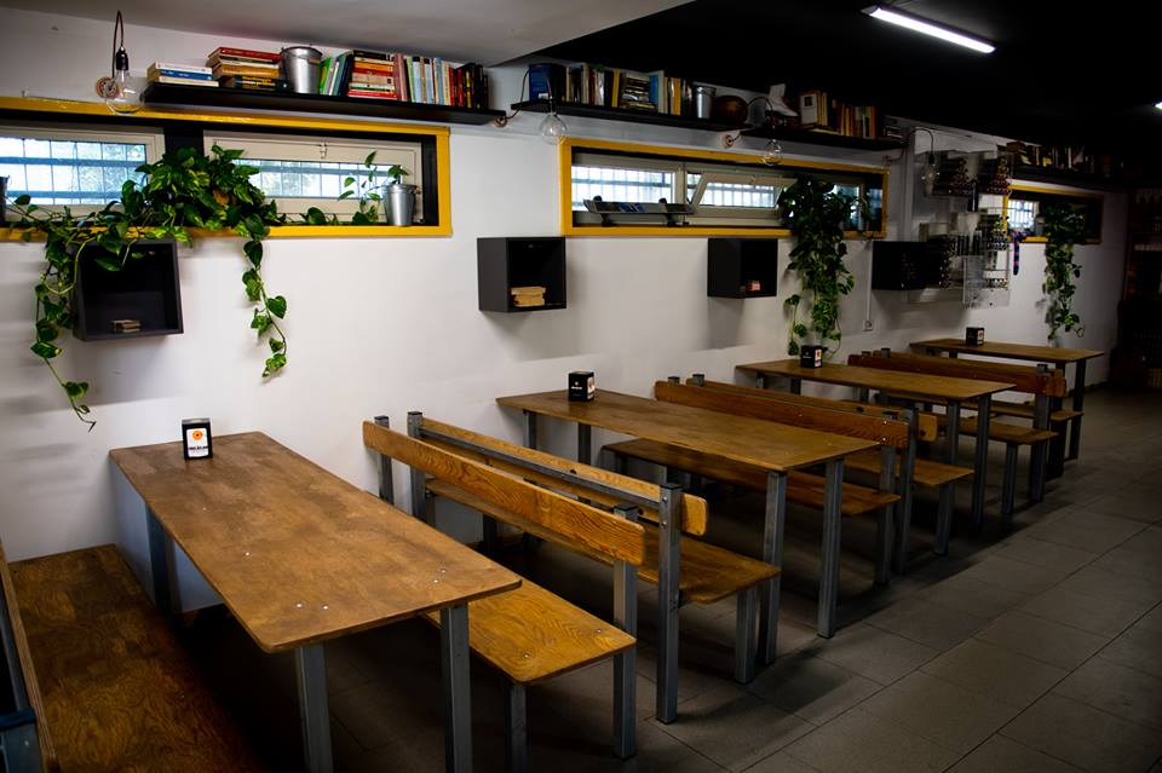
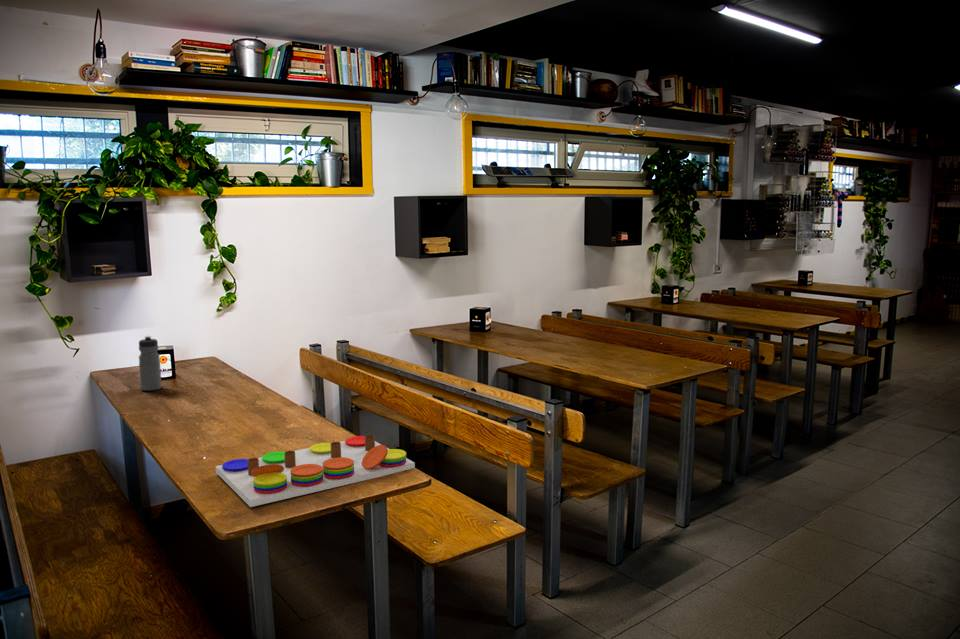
+ board game [215,434,416,508]
+ water bottle [138,335,163,392]
